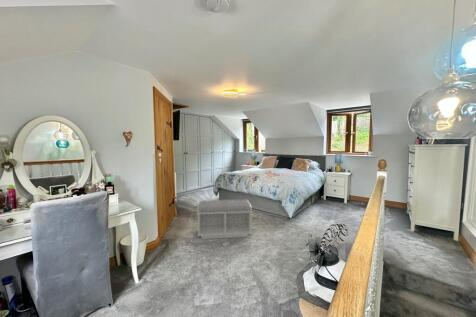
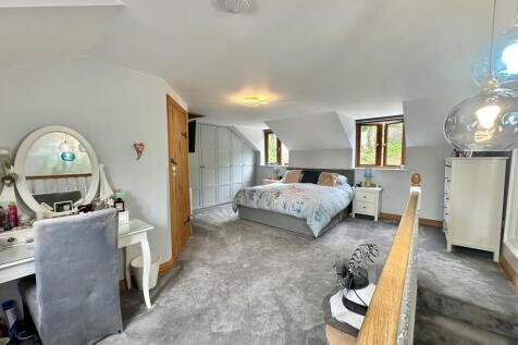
- bench [196,198,253,240]
